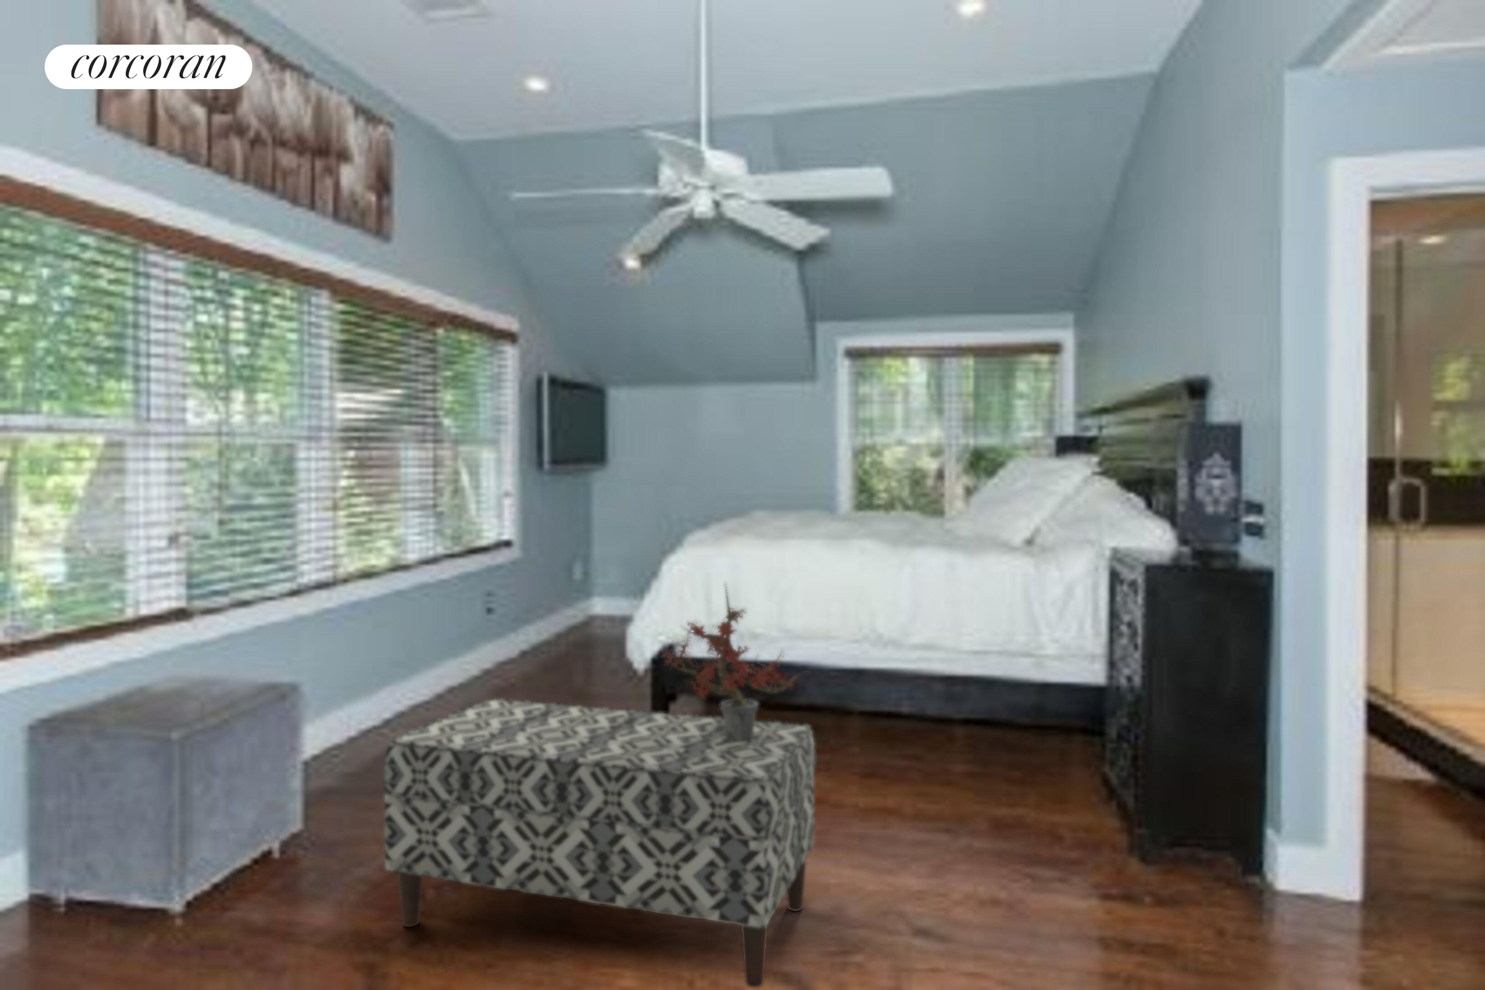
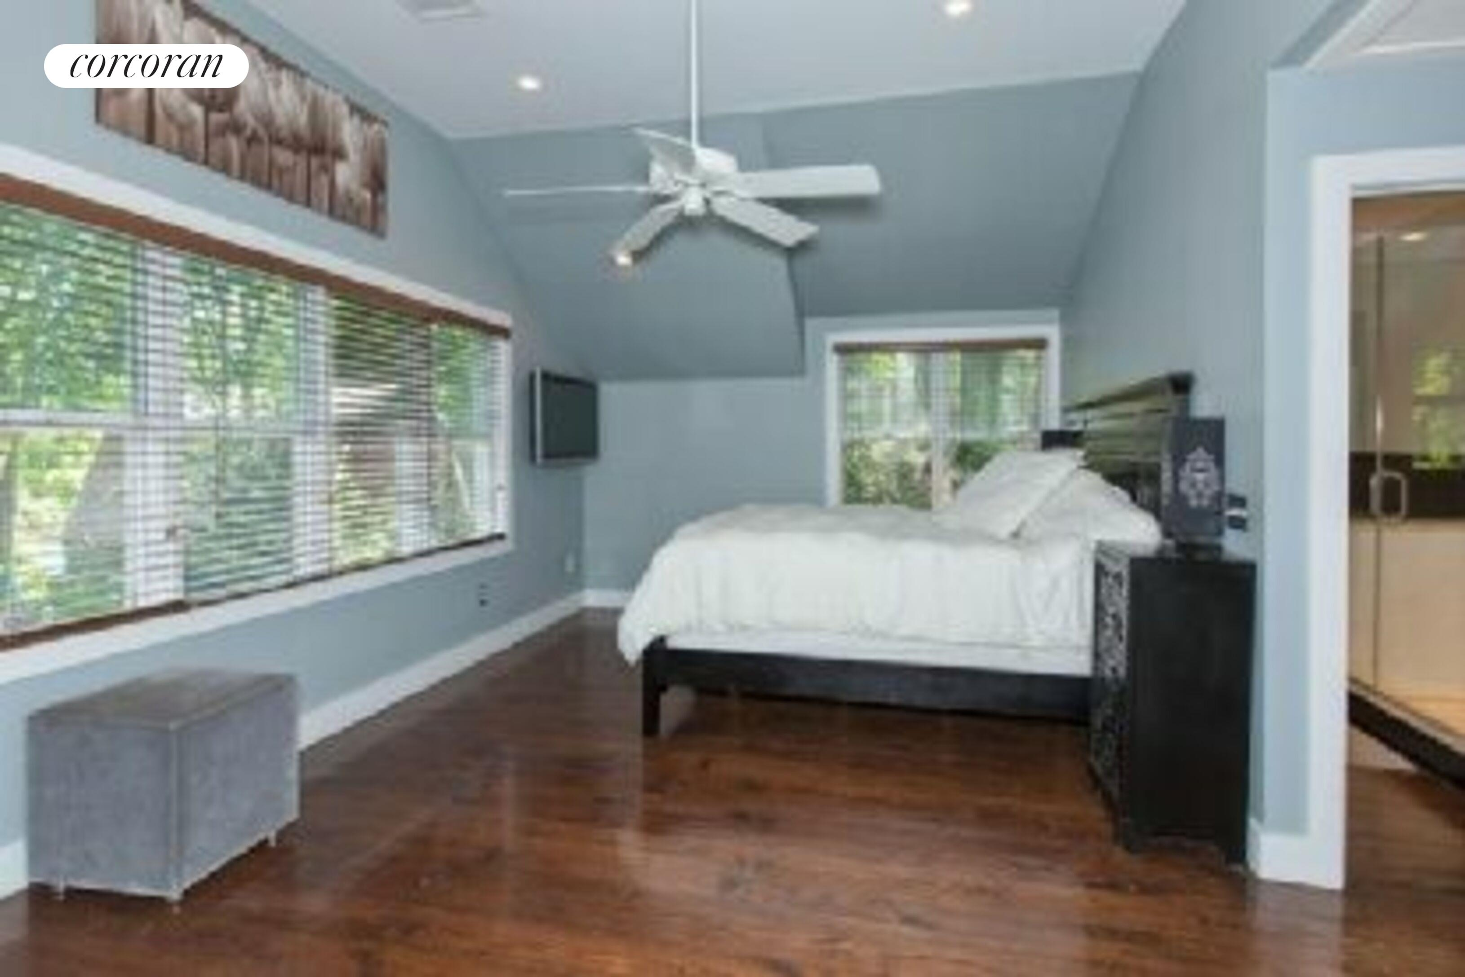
- bench [384,698,816,988]
- potted plant [660,581,813,741]
